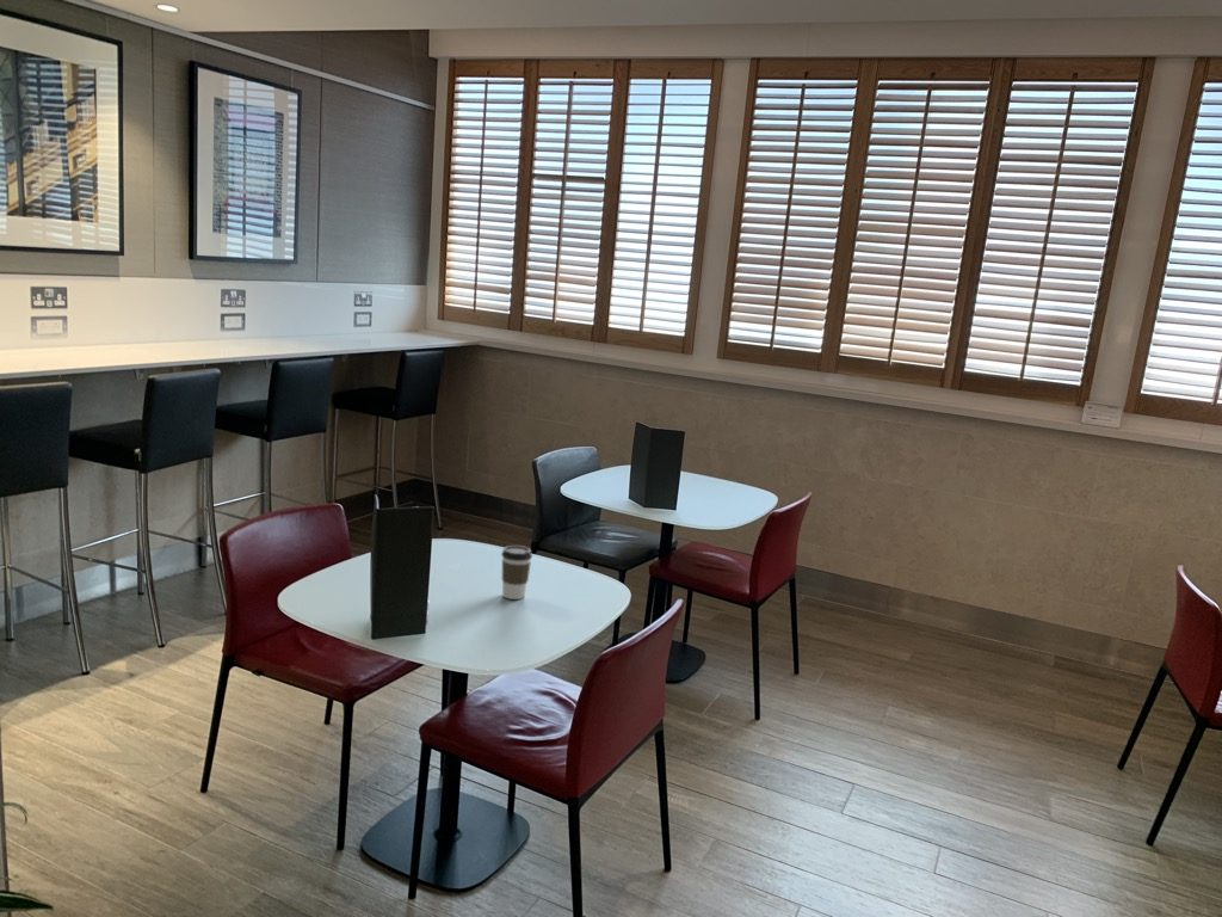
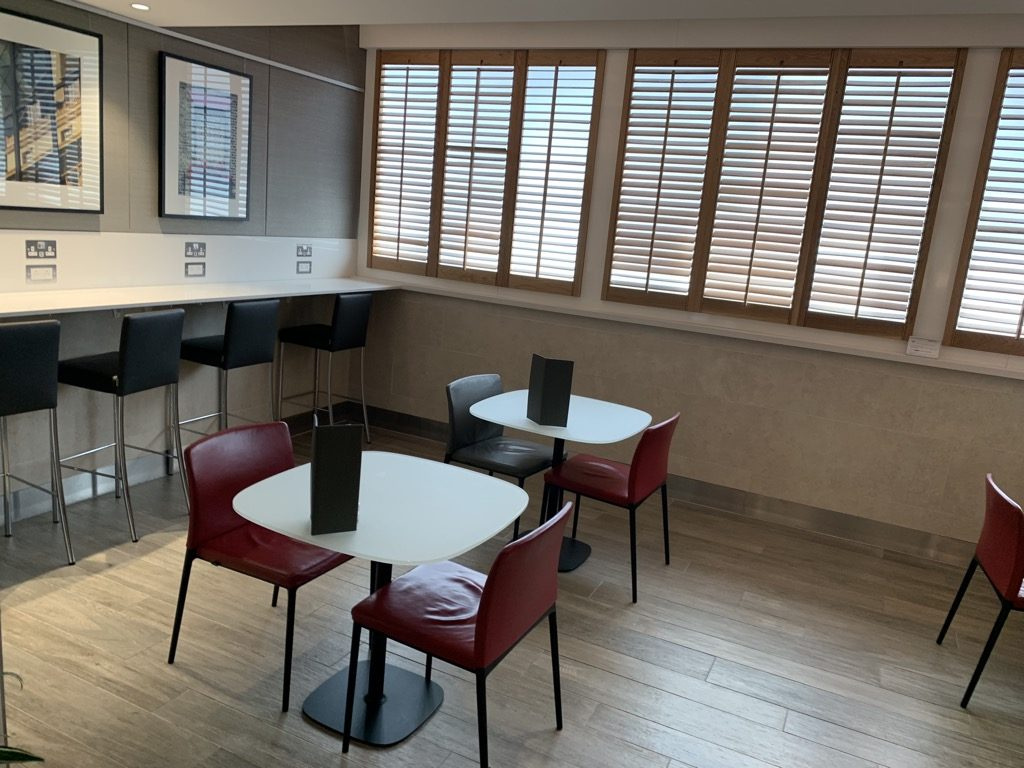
- coffee cup [500,544,533,601]
